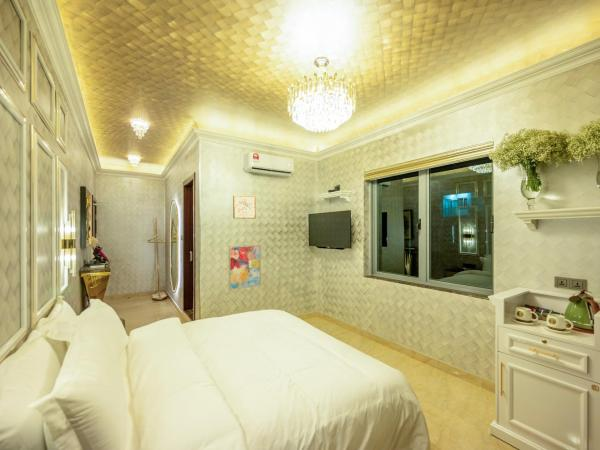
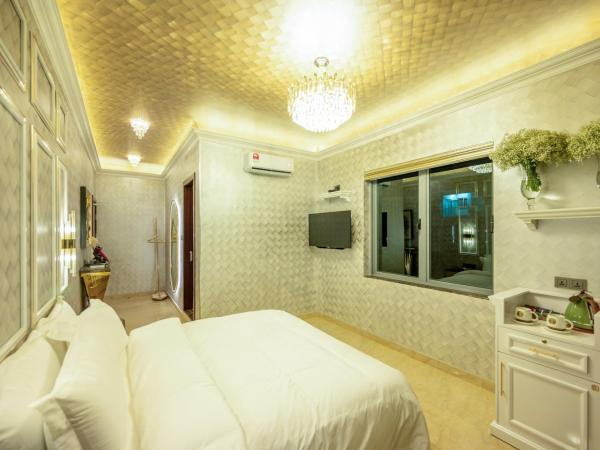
- wall art [228,244,262,291]
- wall art [232,194,257,220]
